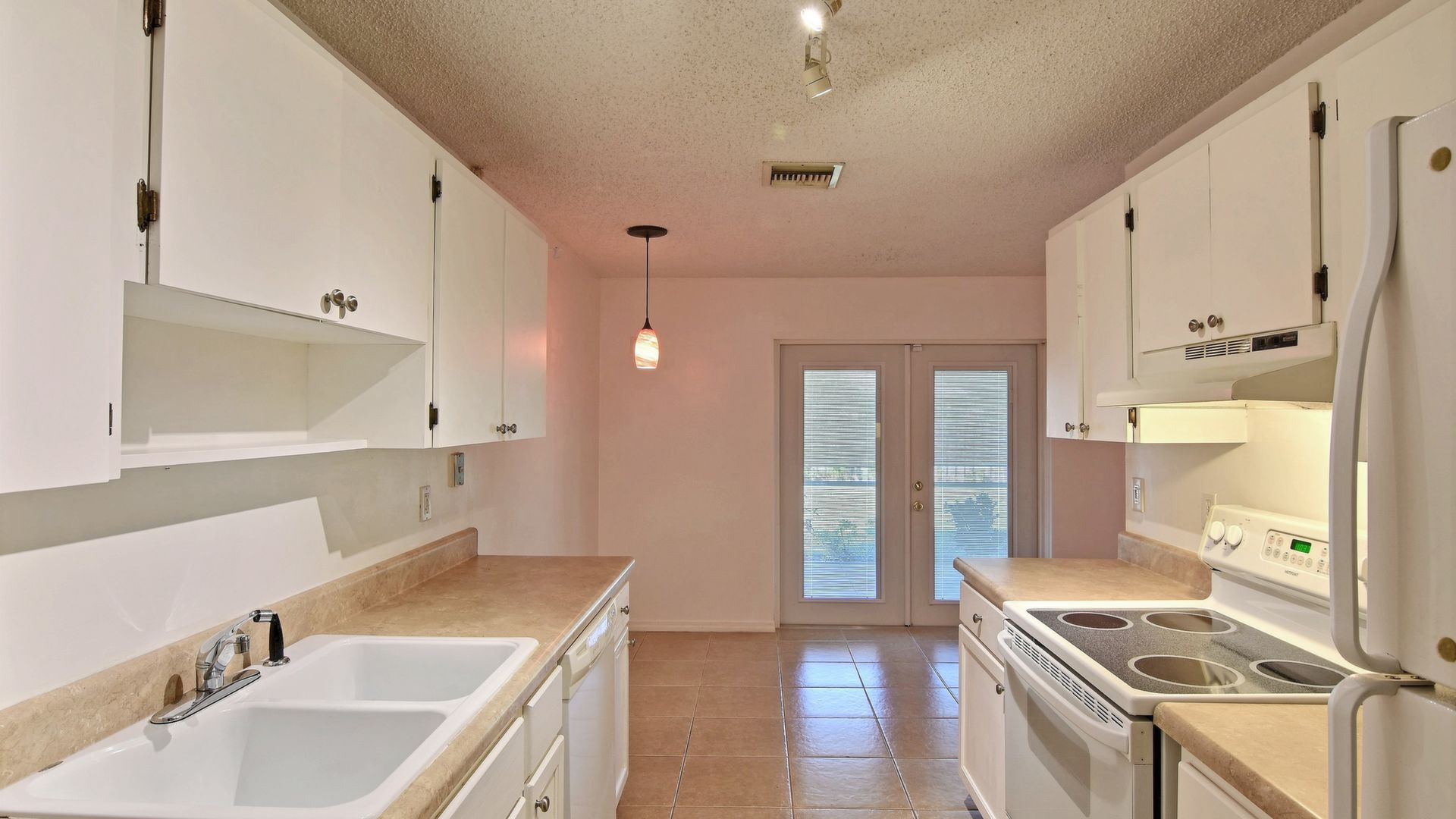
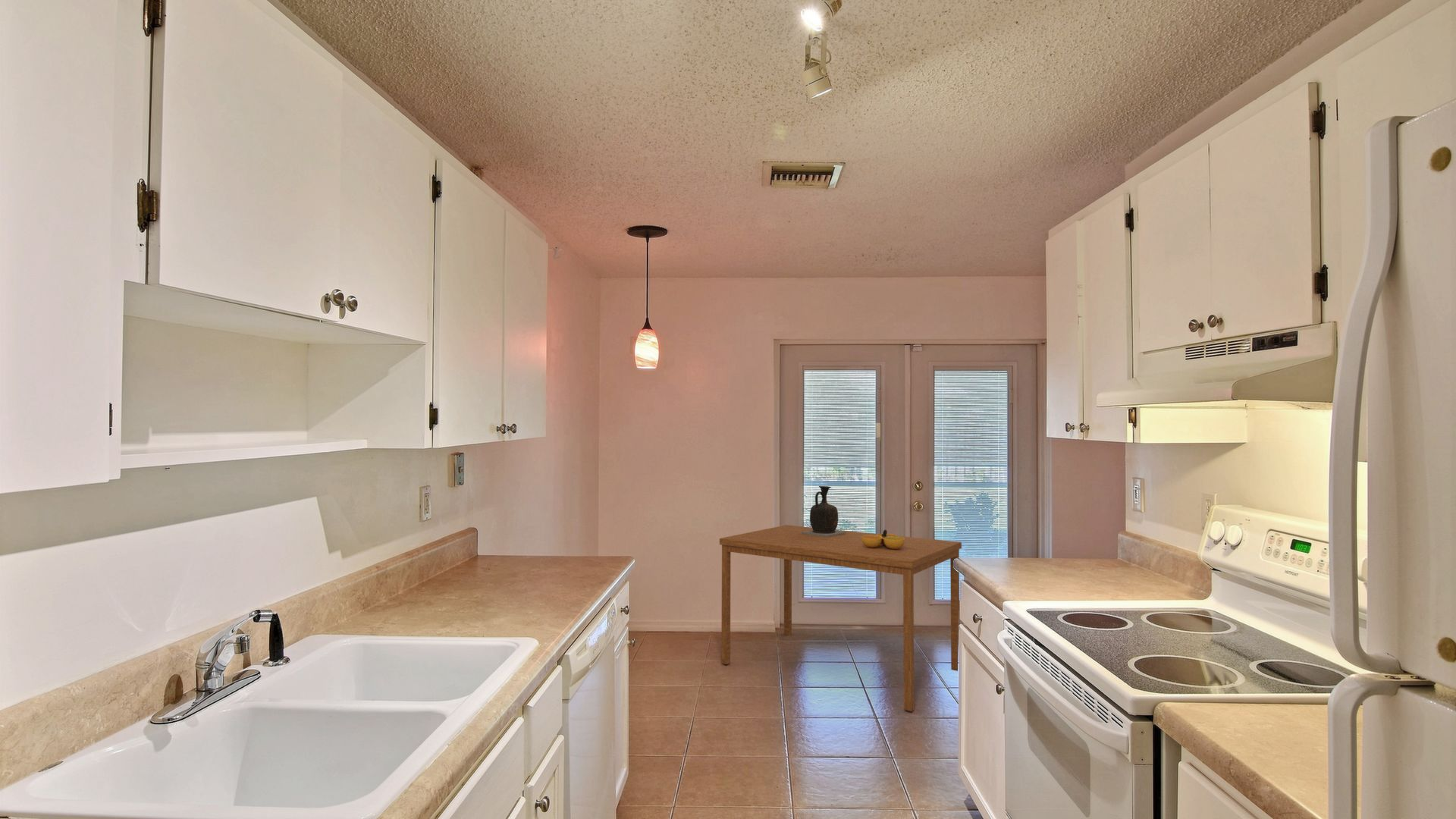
+ dining table [719,524,962,712]
+ vase [802,485,846,538]
+ decorative bowl [861,529,905,549]
